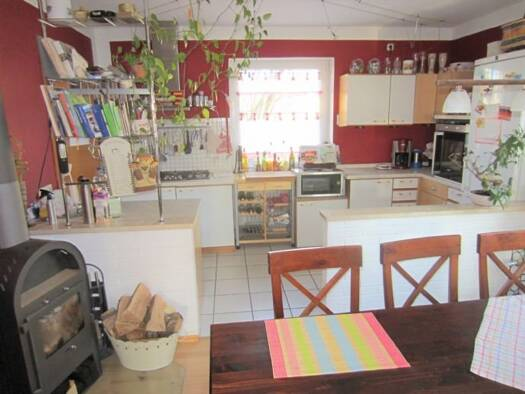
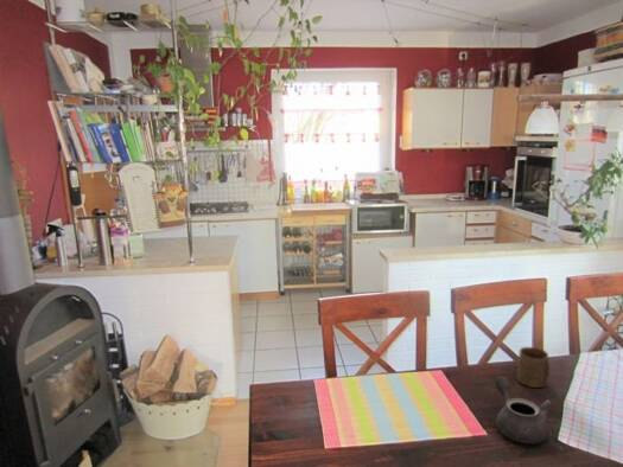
+ cup [516,346,551,389]
+ teapot [494,376,553,444]
